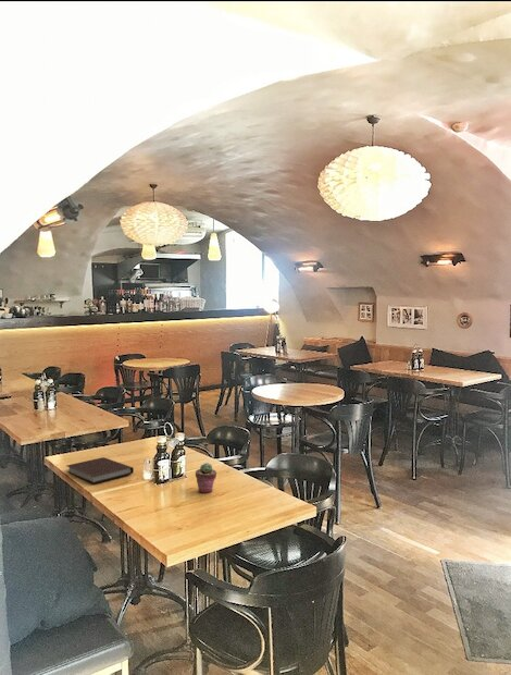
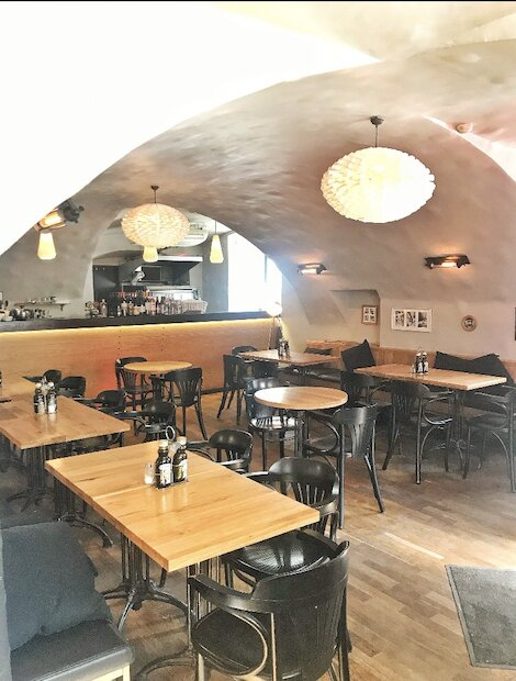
- notebook [65,456,135,484]
- potted succulent [195,462,217,494]
